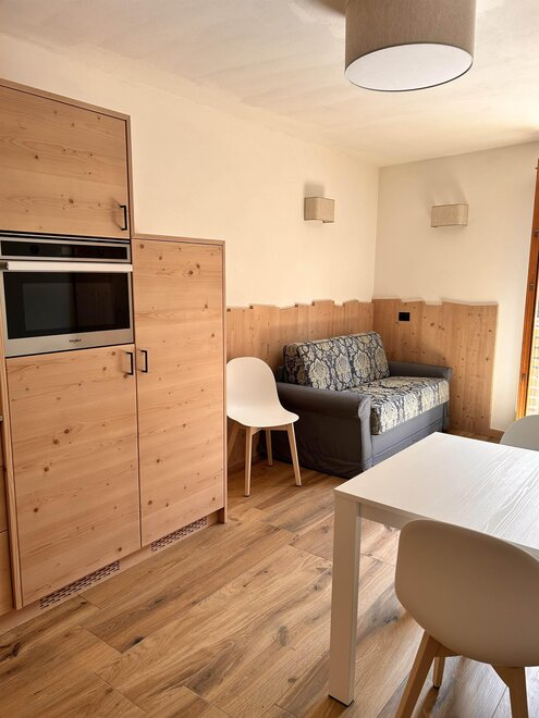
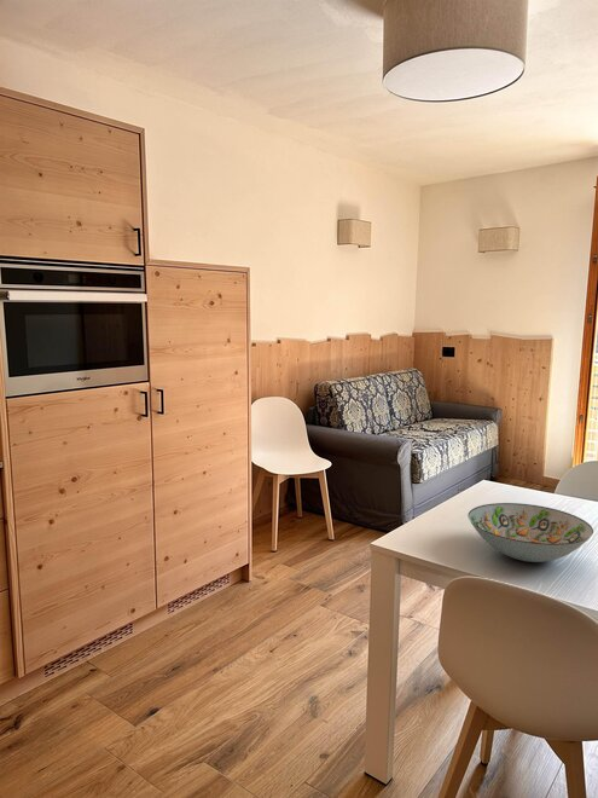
+ decorative bowl [468,502,594,563]
